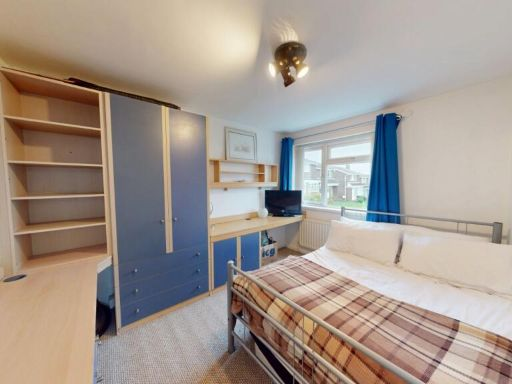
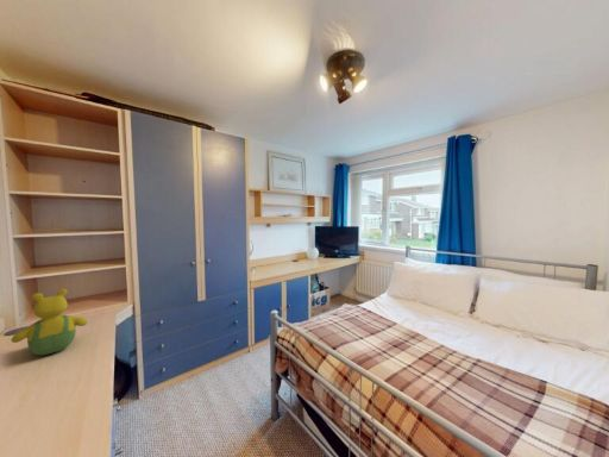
+ teddy bear [10,288,89,356]
